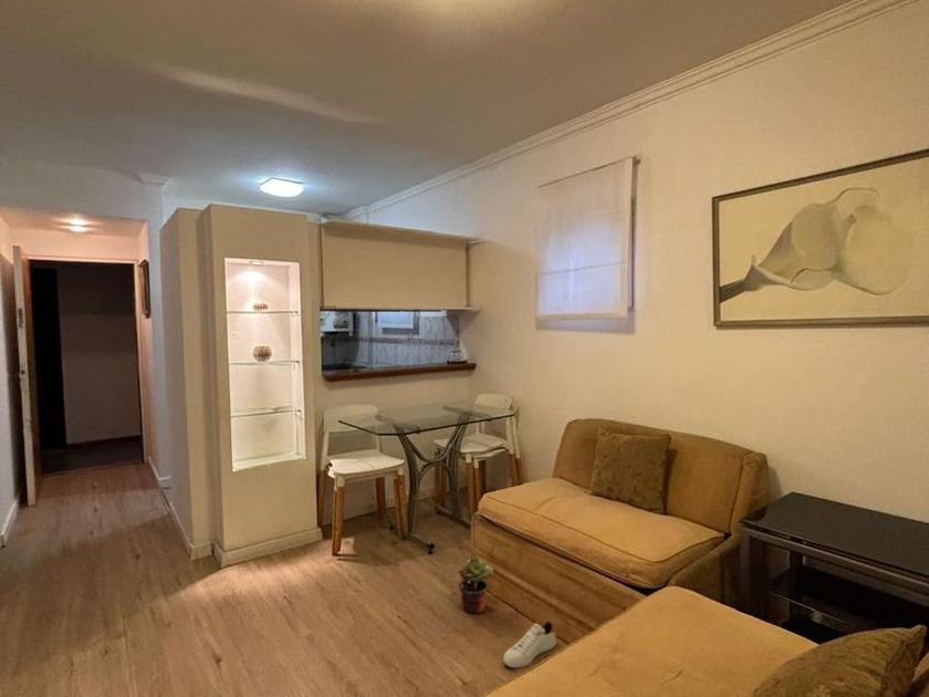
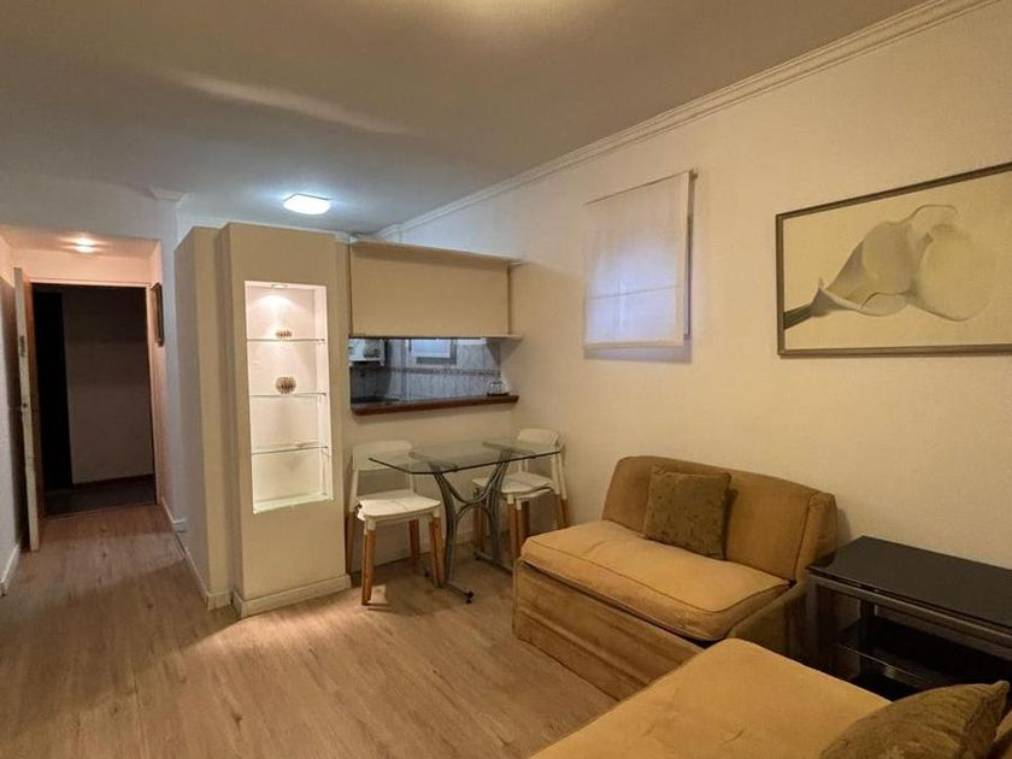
- shoe [502,620,557,668]
- potted plant [453,555,495,614]
